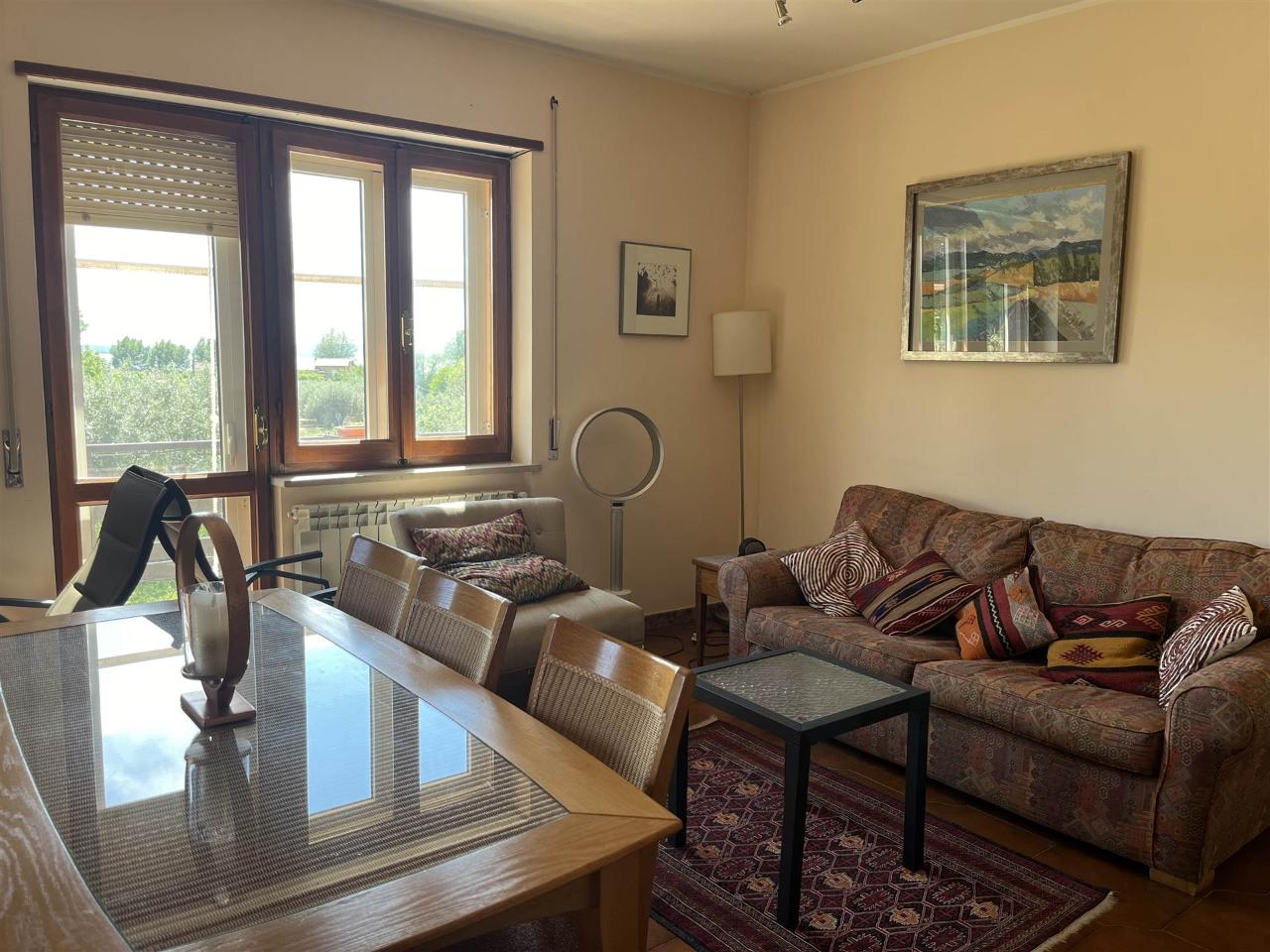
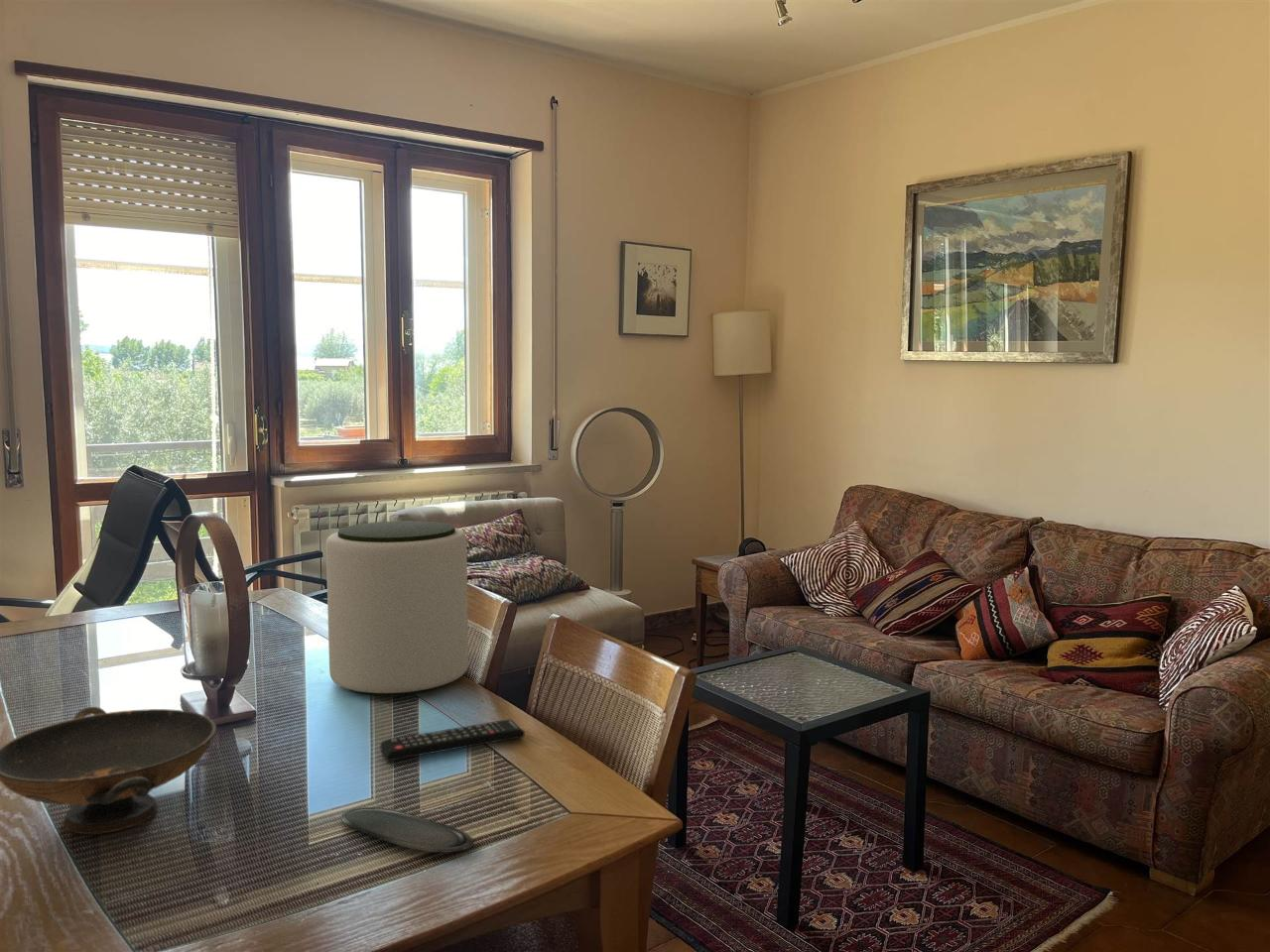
+ oval tray [339,806,474,853]
+ decorative bowl [0,706,217,835]
+ remote control [379,719,526,762]
+ plant pot [325,520,469,697]
